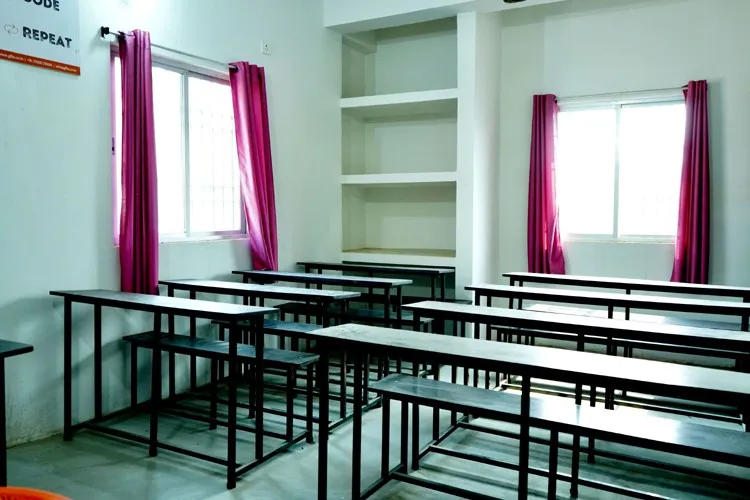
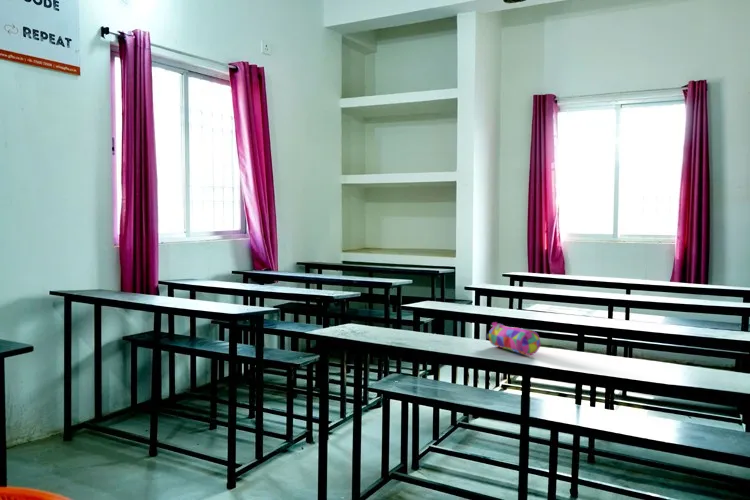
+ pencil case [485,321,541,356]
